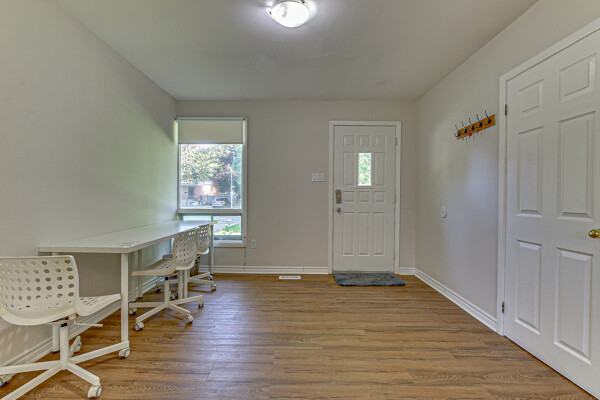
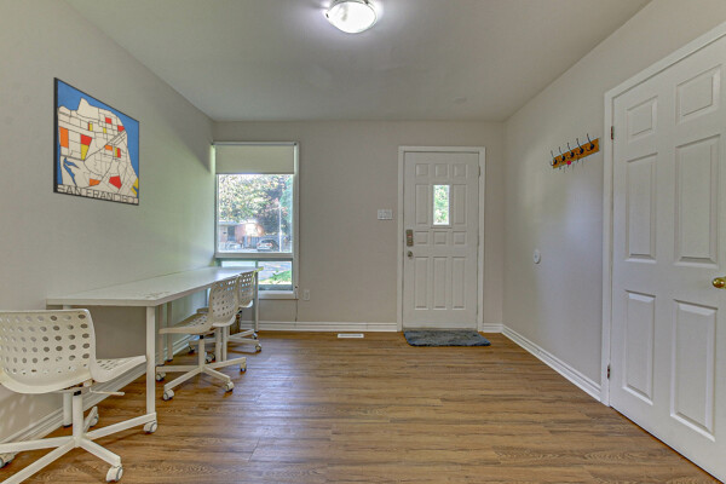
+ wall art [52,76,140,207]
